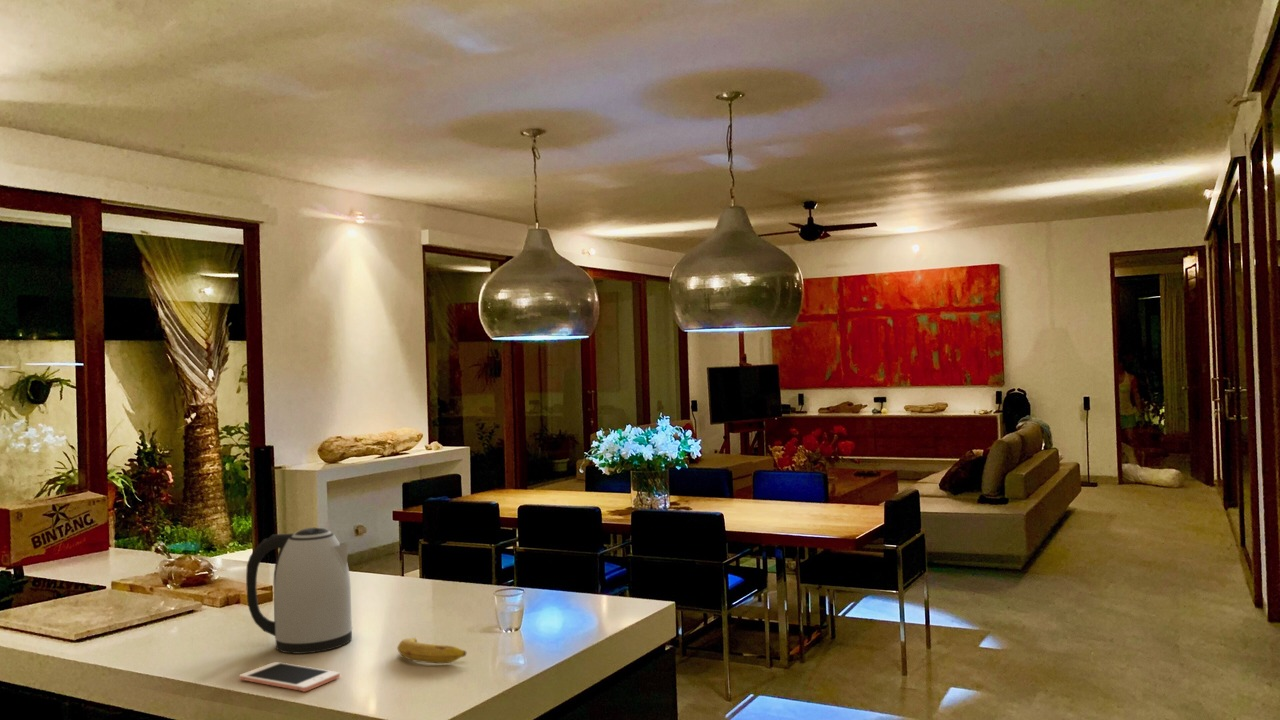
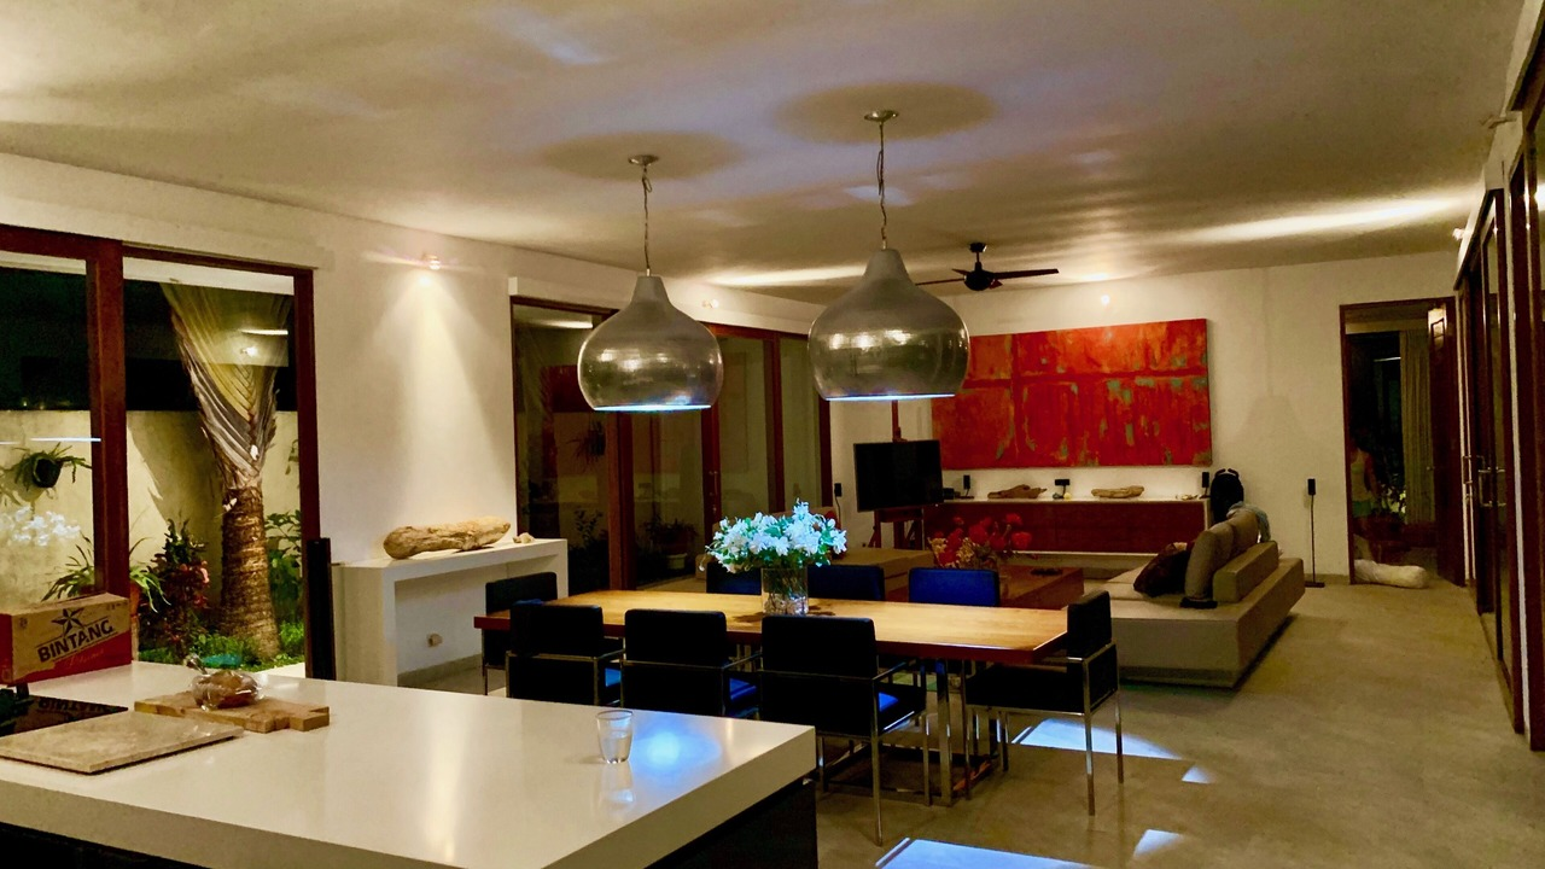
- kettle [245,527,353,655]
- fruit [396,637,467,664]
- cell phone [238,661,341,692]
